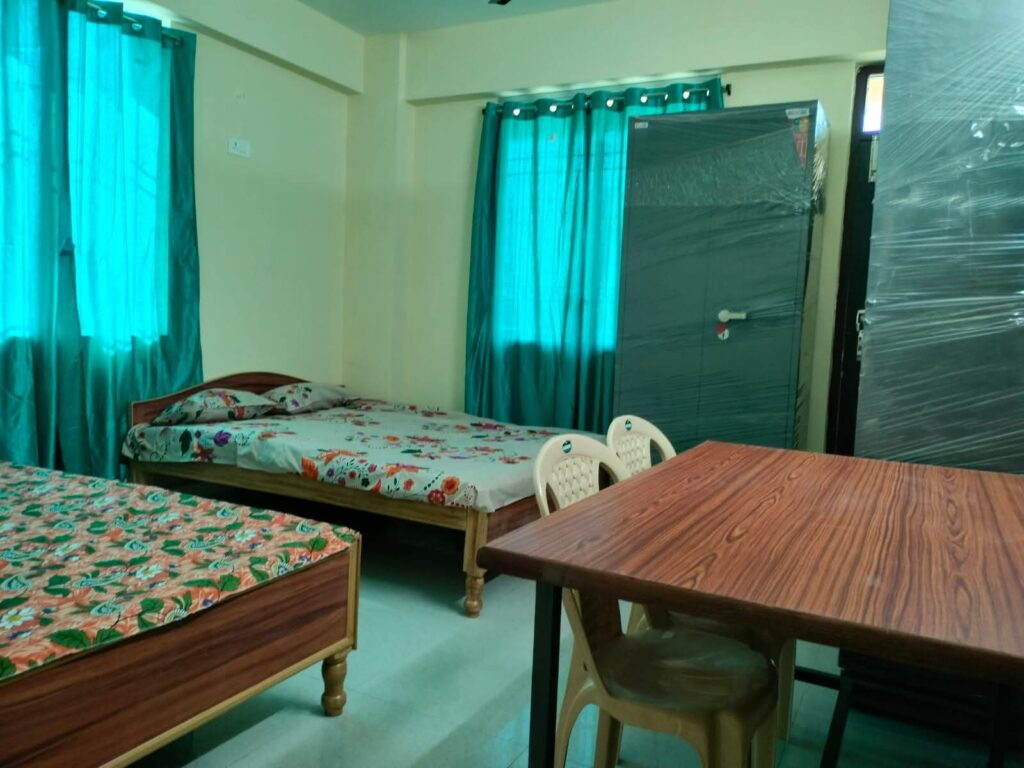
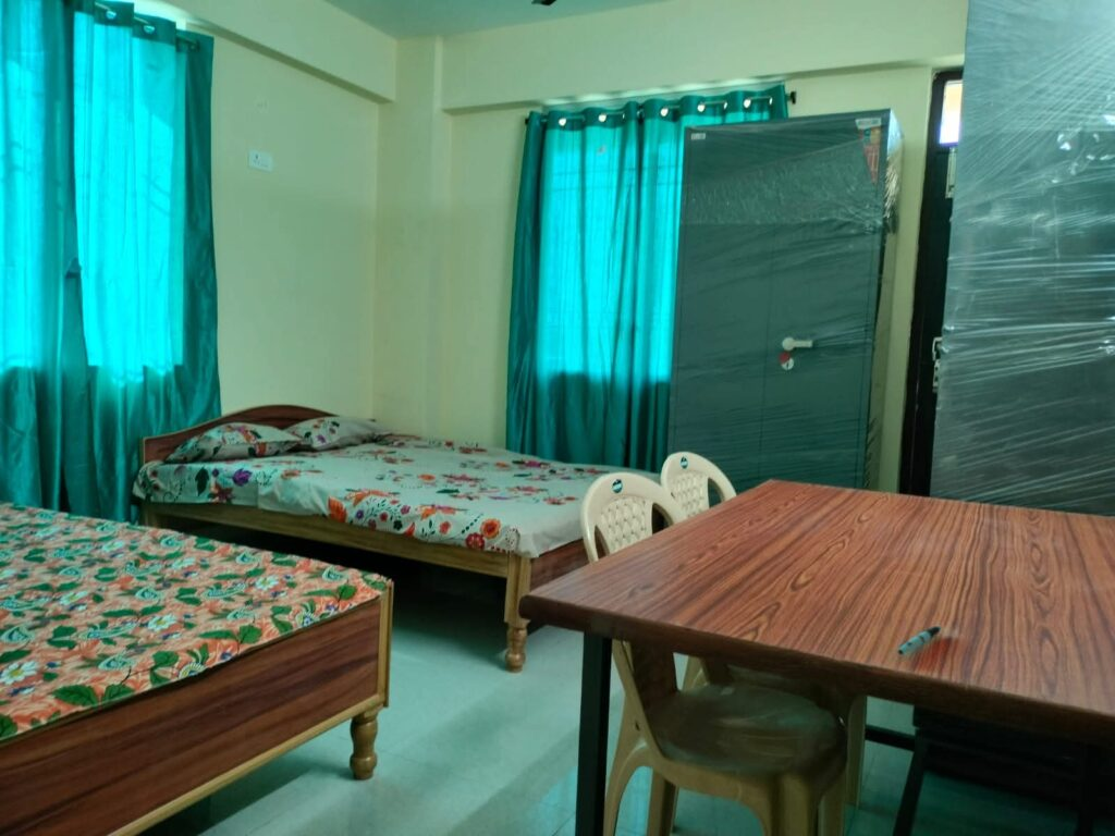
+ pen [896,625,943,656]
